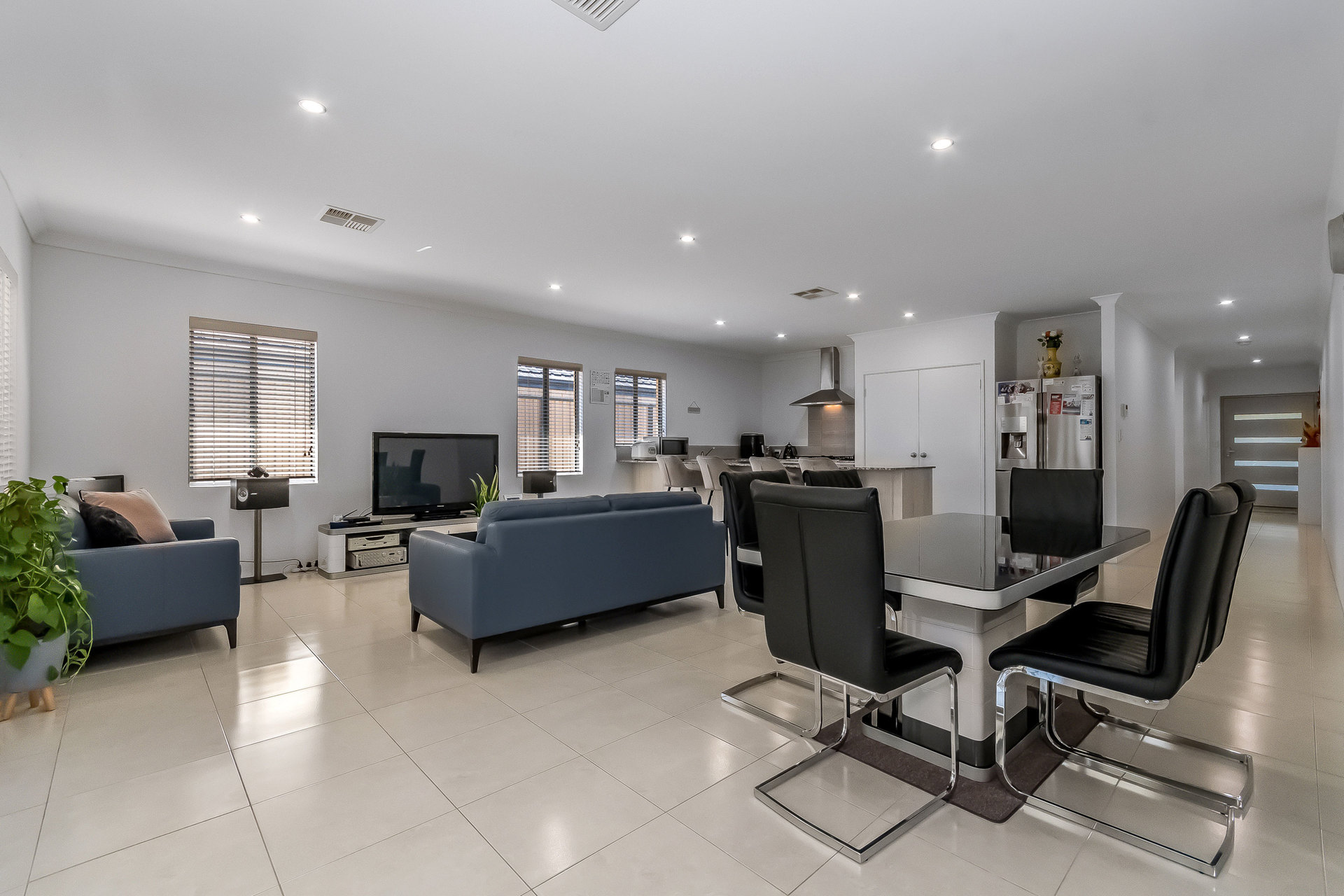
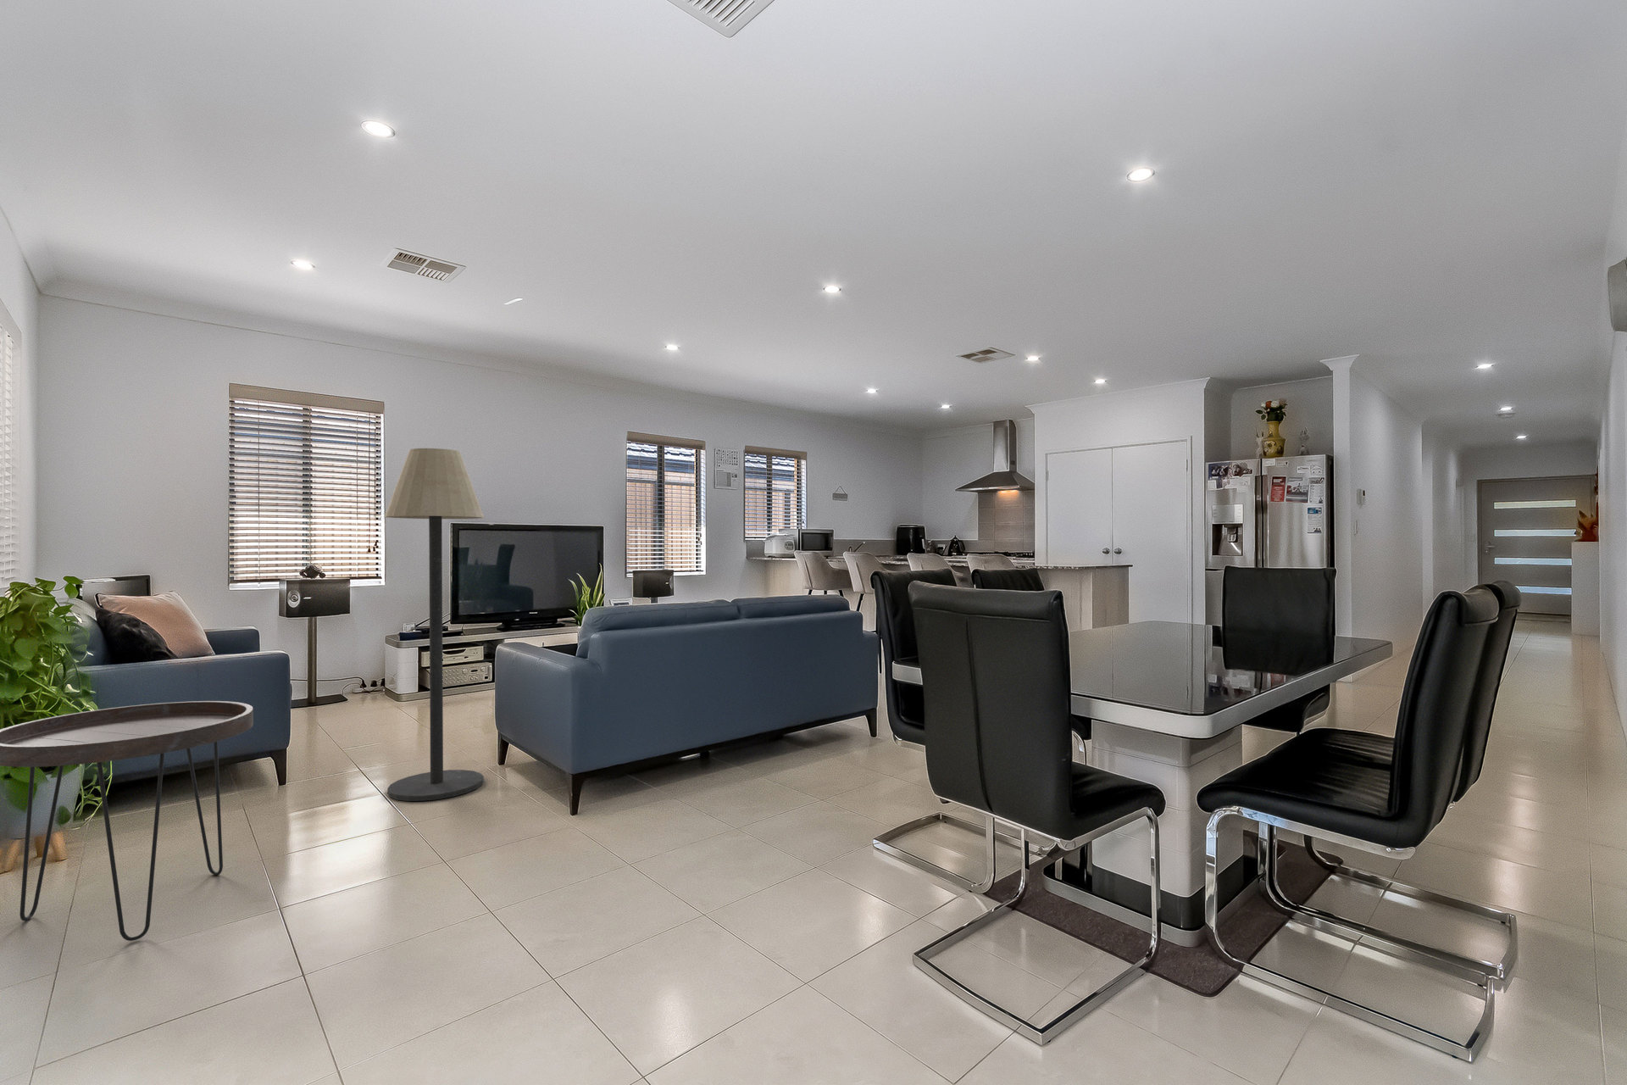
+ floor lamp [384,448,484,802]
+ side table [0,700,254,942]
